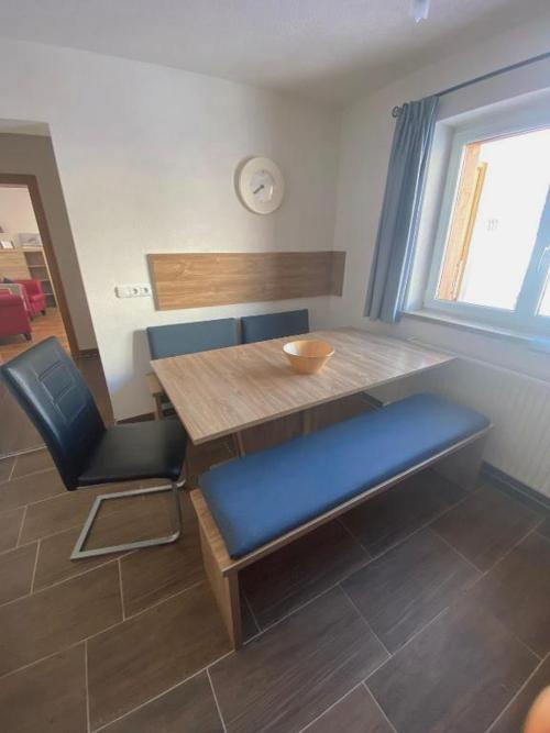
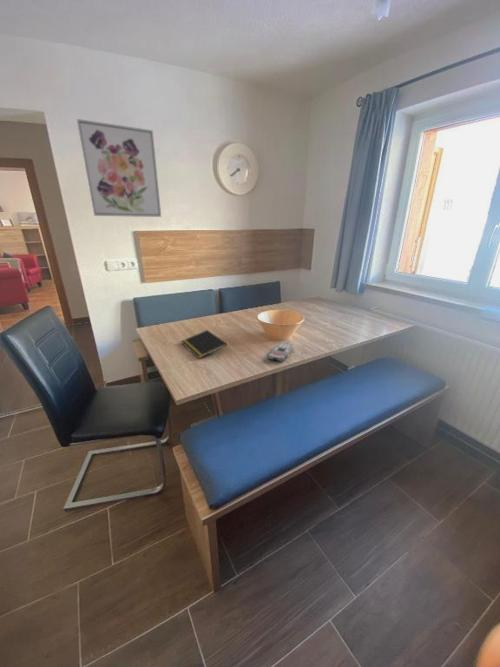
+ notepad [180,329,228,360]
+ remote control [267,342,294,362]
+ wall art [76,118,162,218]
